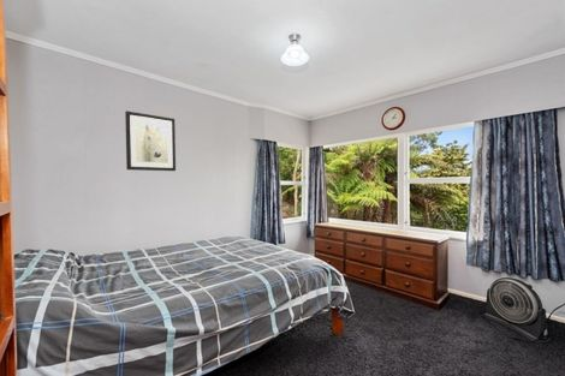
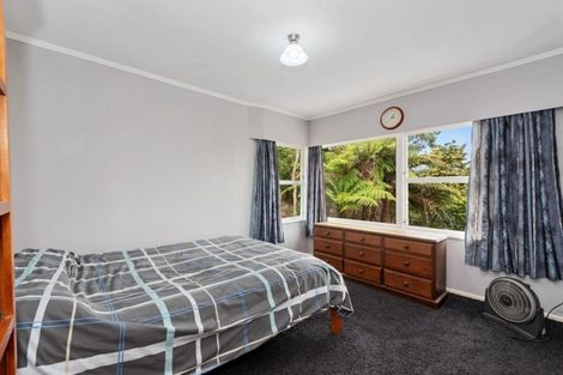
- wall art [124,111,177,172]
